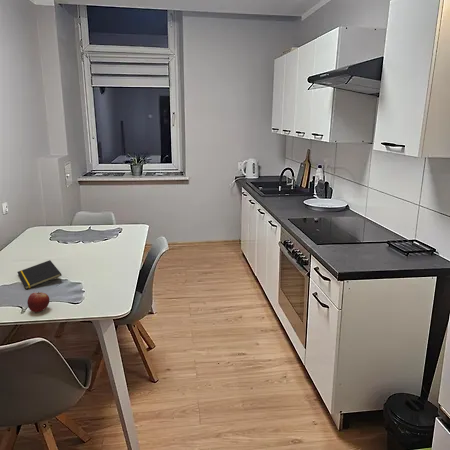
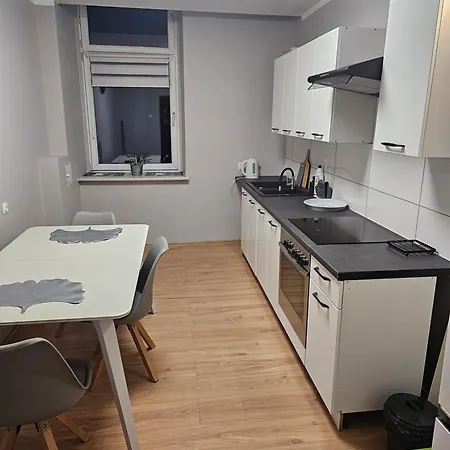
- fruit [26,291,50,313]
- notepad [16,259,63,290]
